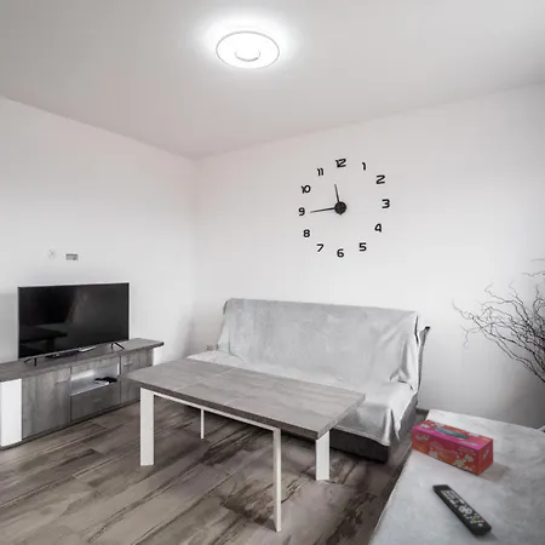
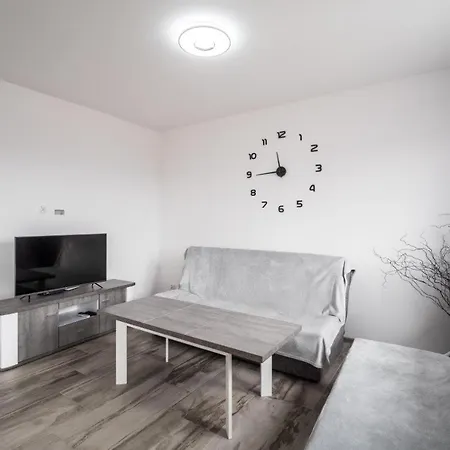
- remote control [431,483,493,535]
- tissue box [411,418,494,476]
